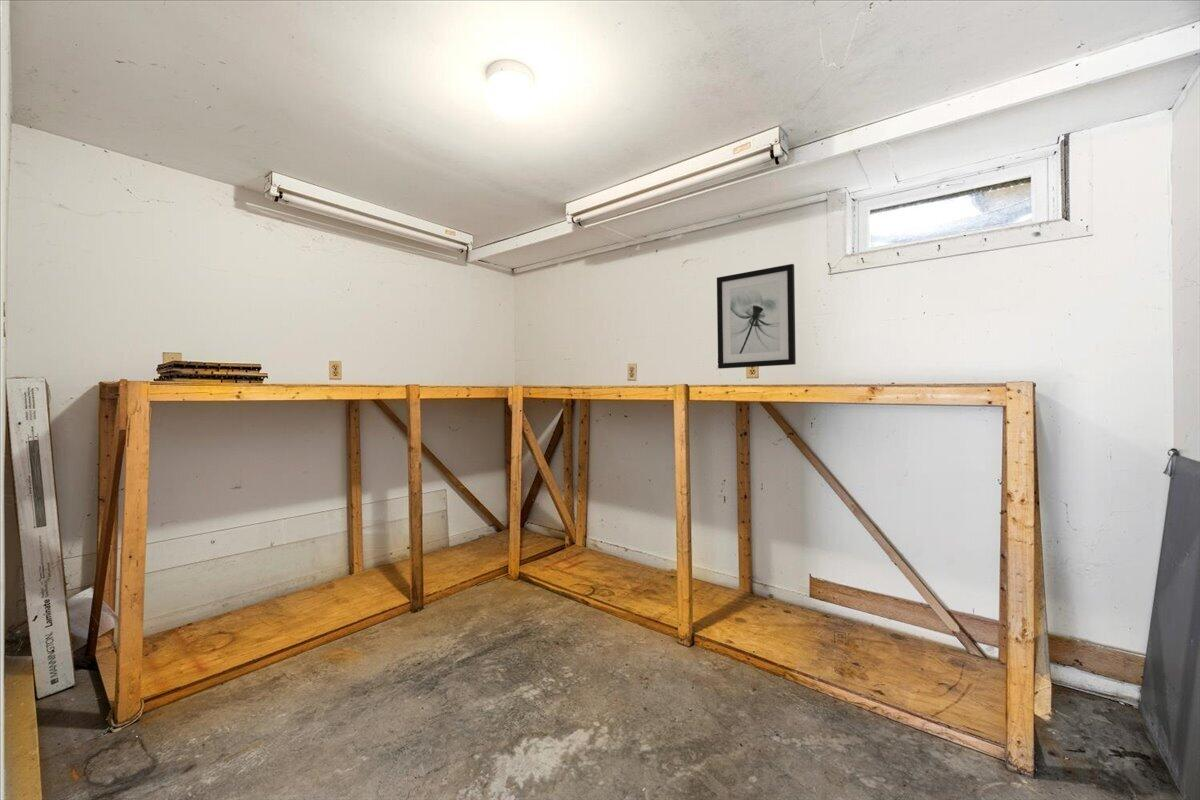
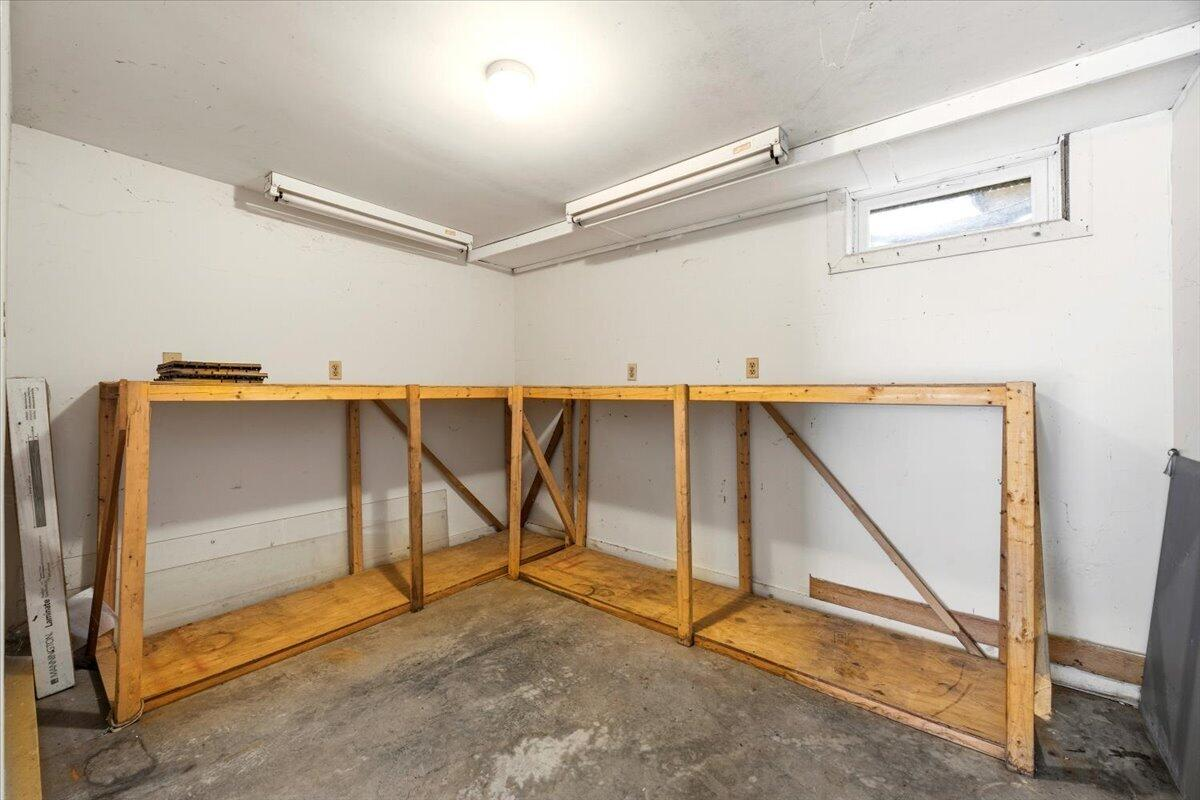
- wall art [716,263,797,370]
